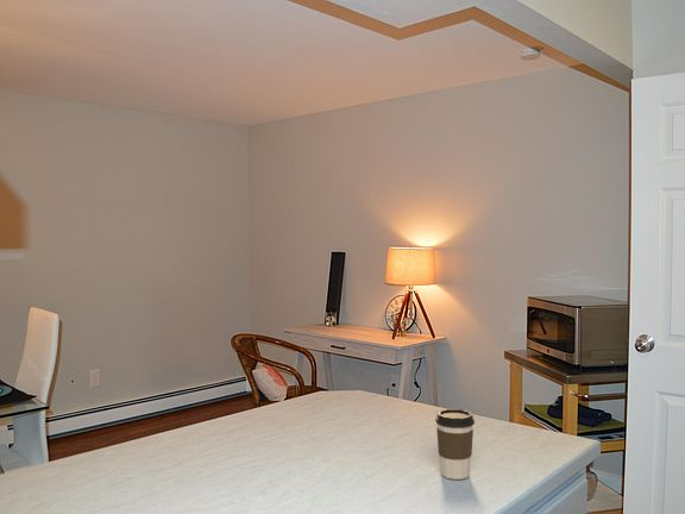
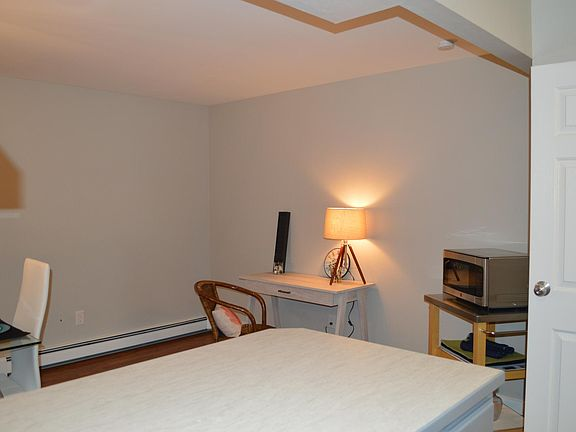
- coffee cup [434,408,476,481]
